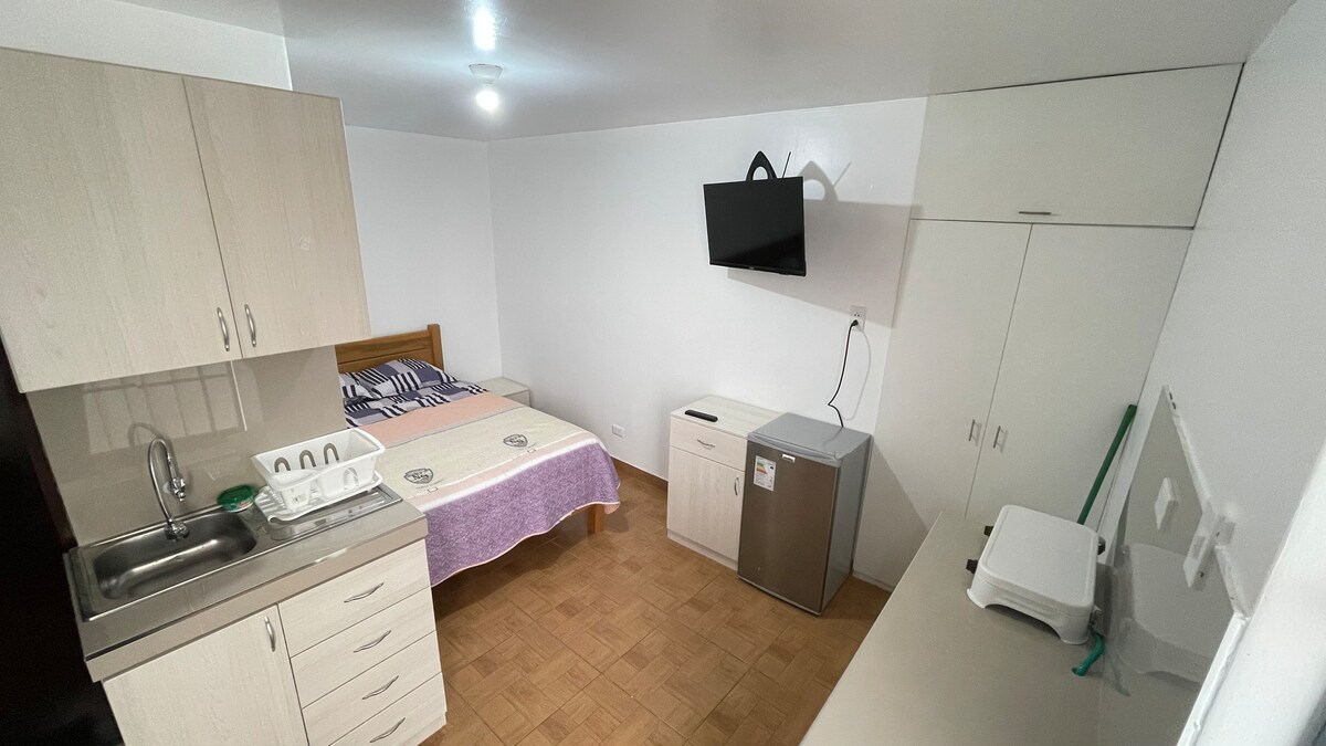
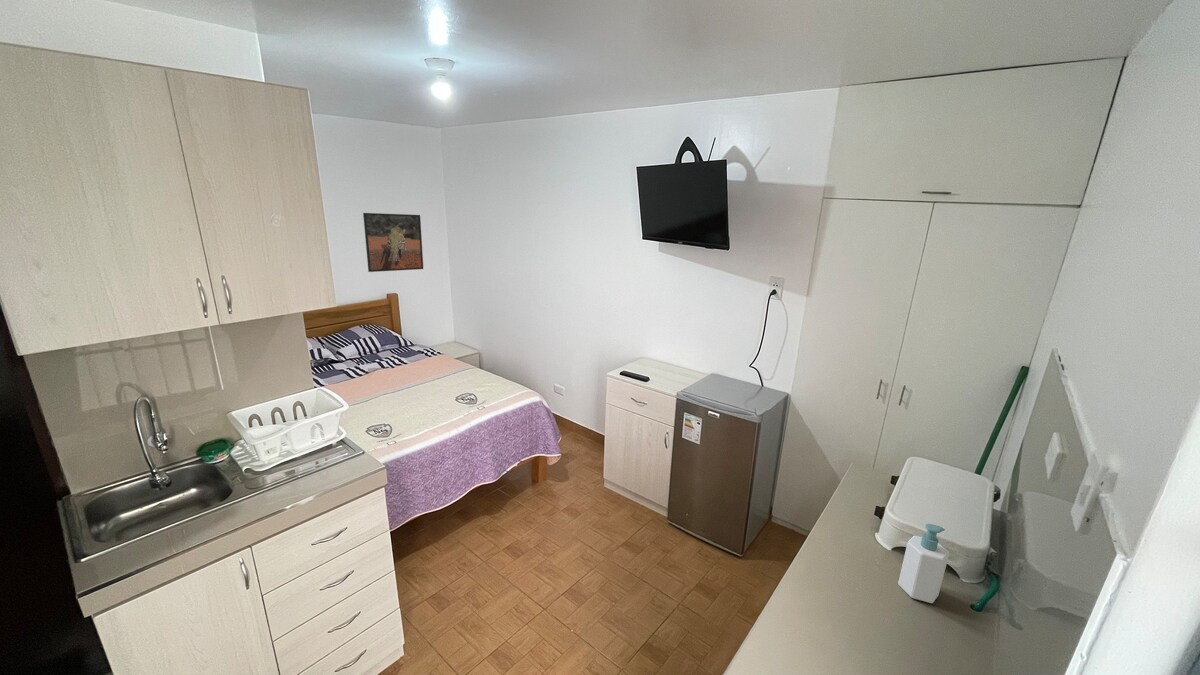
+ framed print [362,212,424,273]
+ soap bottle [897,523,950,604]
